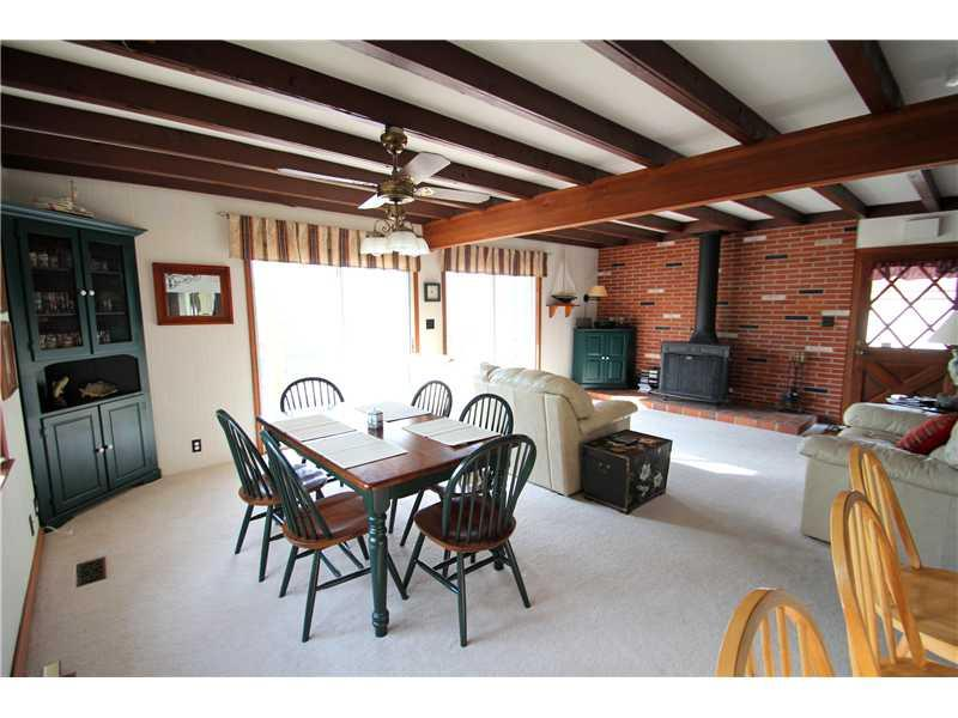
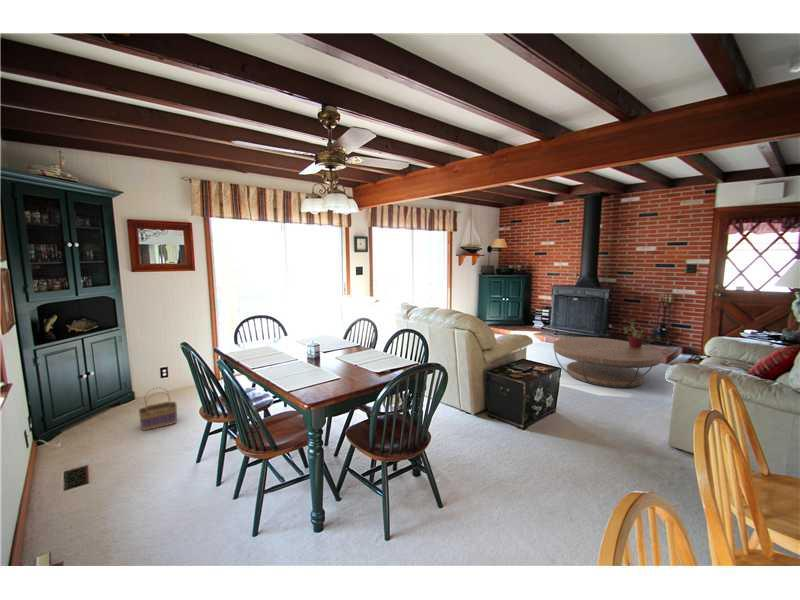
+ potted plant [621,318,649,349]
+ basket [138,387,178,432]
+ coffee table [552,336,663,389]
